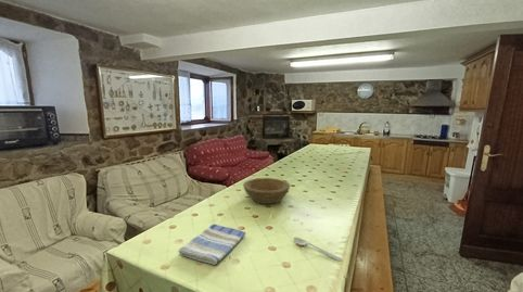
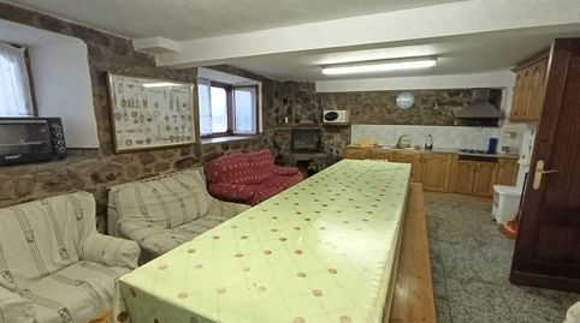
- dish towel [177,223,246,266]
- spoon [293,237,343,262]
- bowl [242,177,291,205]
